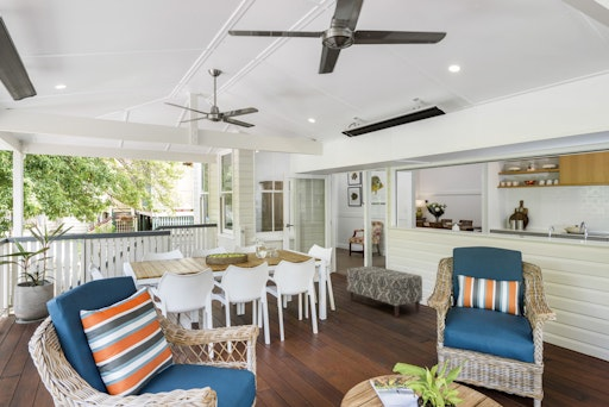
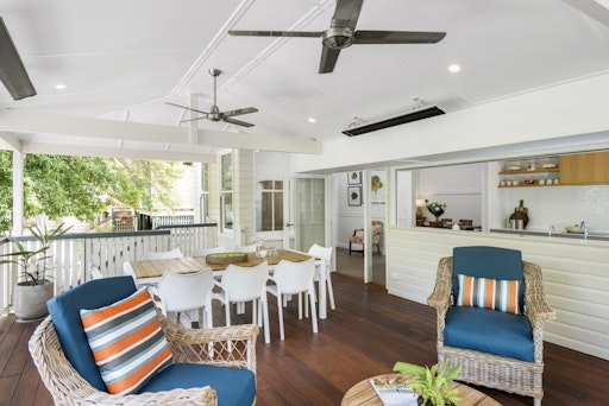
- bench [346,265,423,318]
